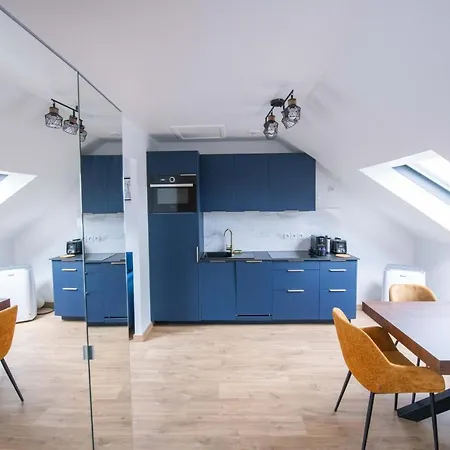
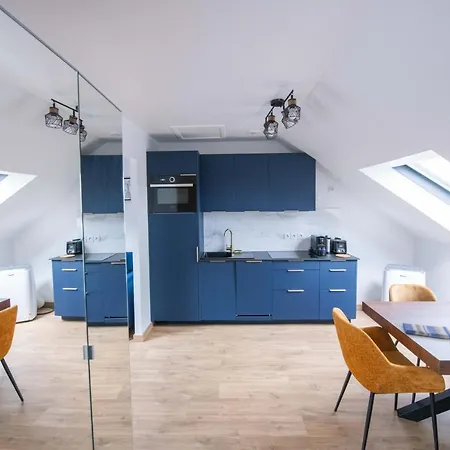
+ dish towel [402,322,450,340]
